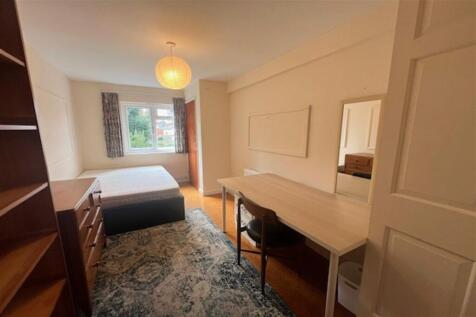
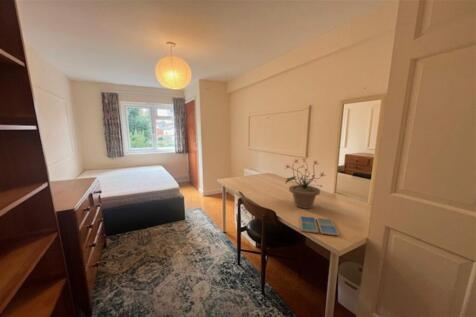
+ potted plant [284,158,325,210]
+ drink coaster [299,215,340,237]
